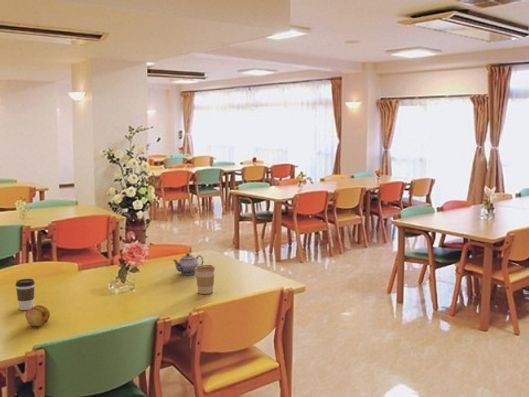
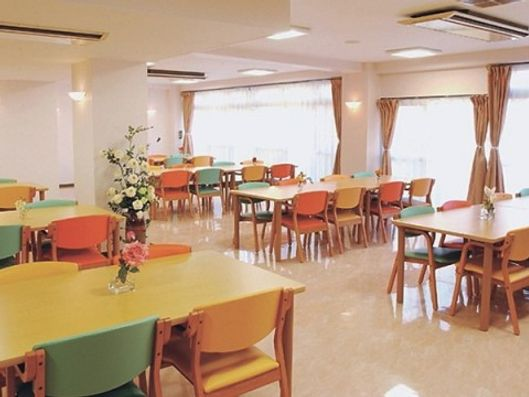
- teapot [172,252,204,275]
- coffee cup [195,264,216,295]
- coffee cup [15,278,36,311]
- fruit [24,304,51,327]
